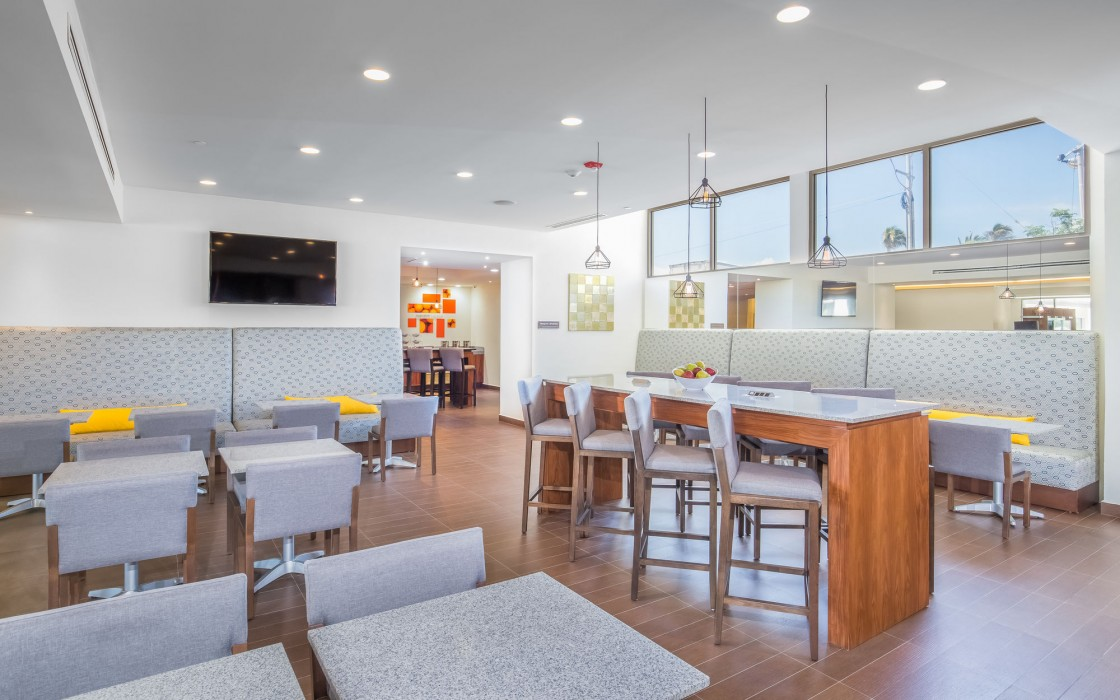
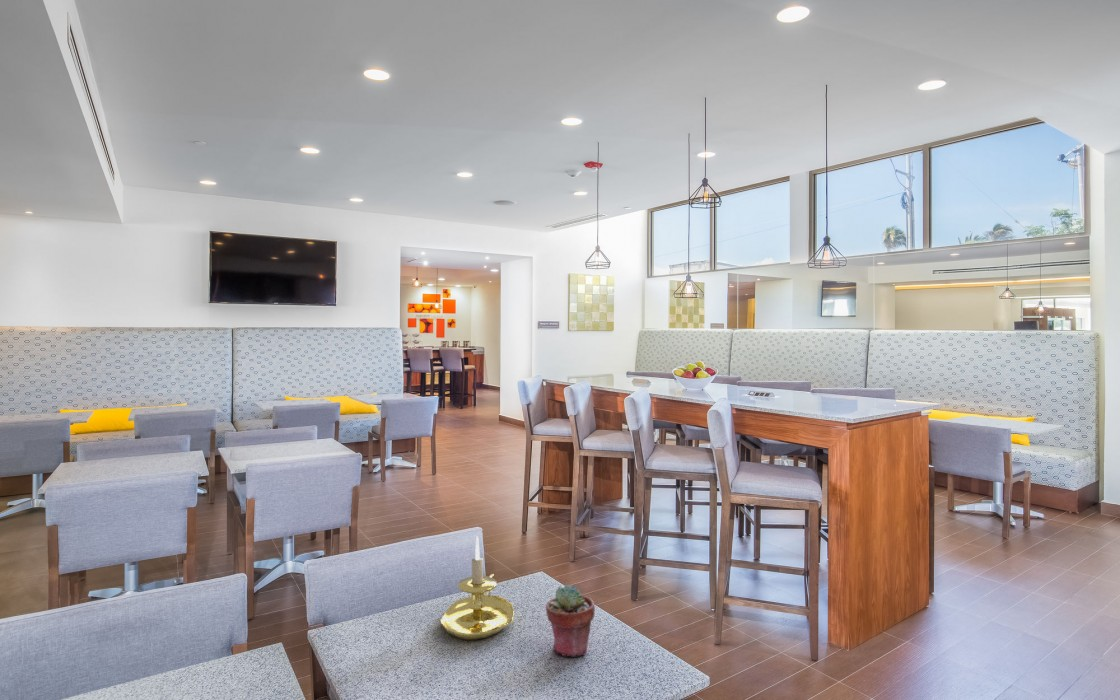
+ potted succulent [545,584,596,658]
+ candle holder [439,535,515,641]
